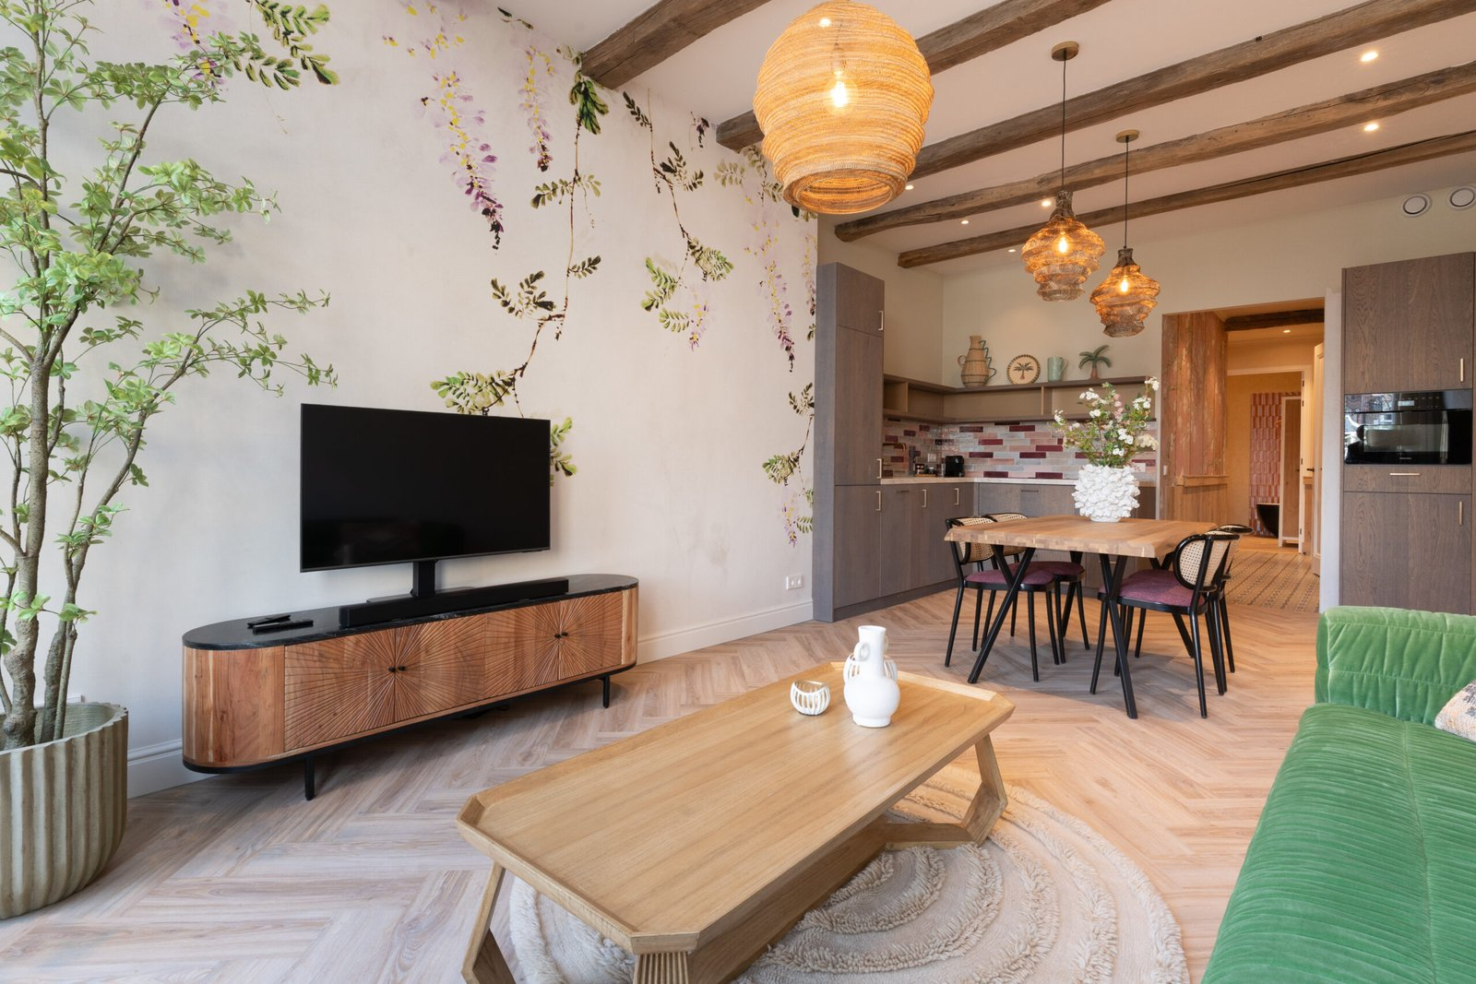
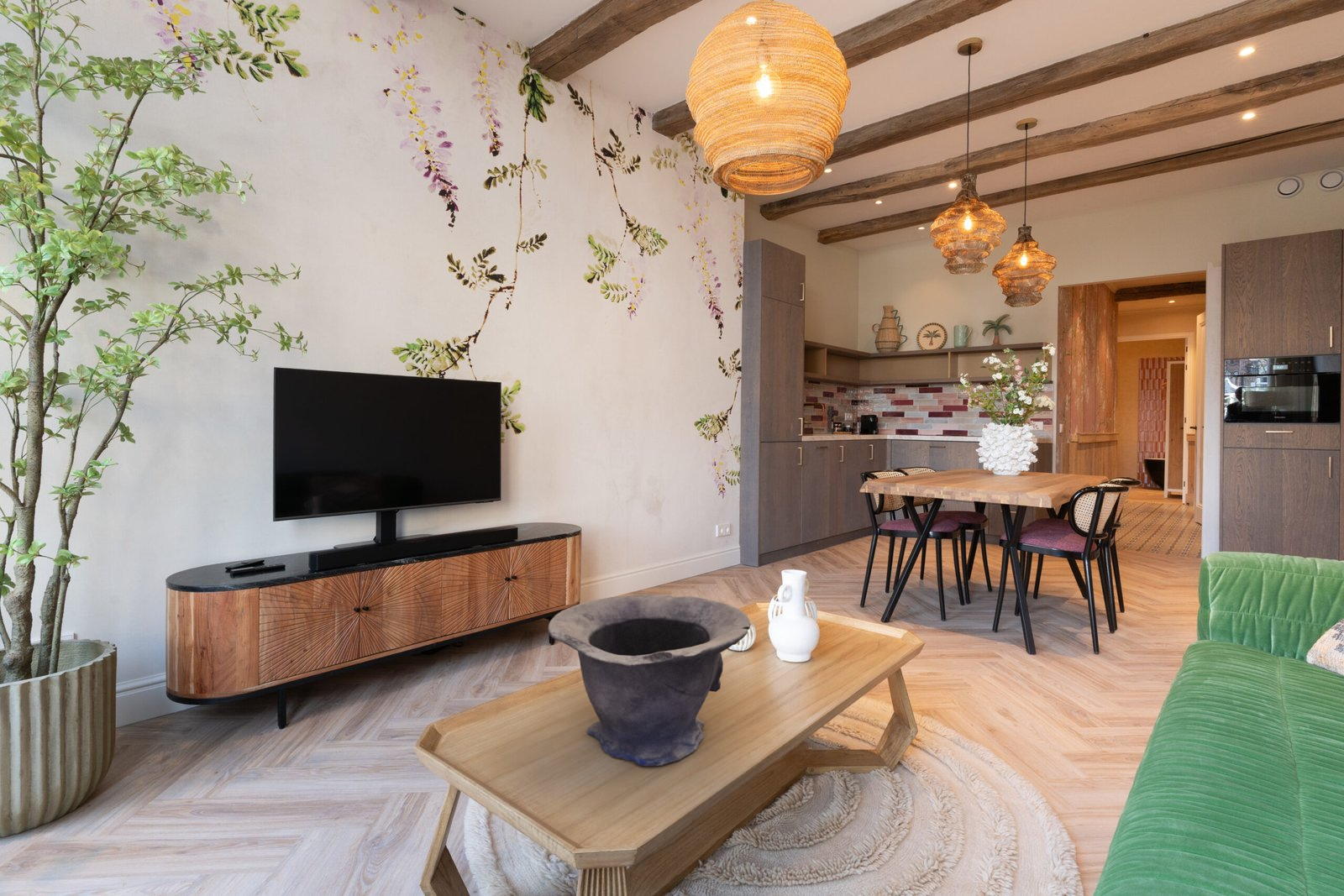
+ decorative bowl [547,594,751,767]
